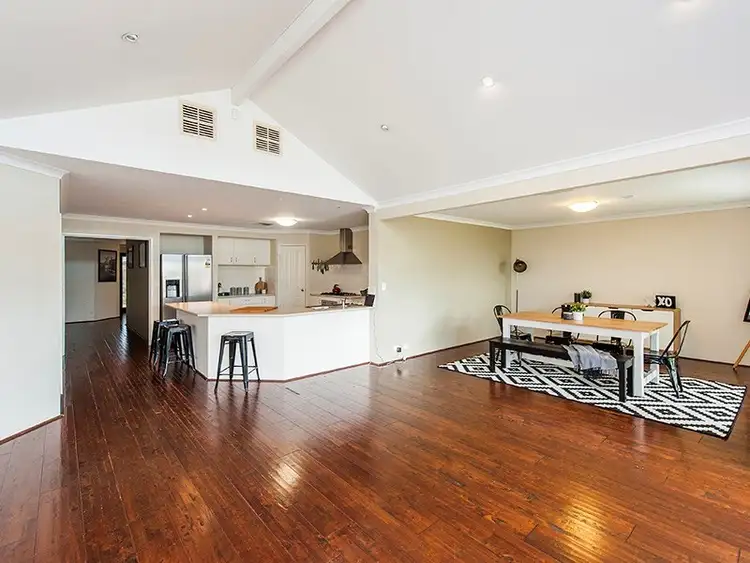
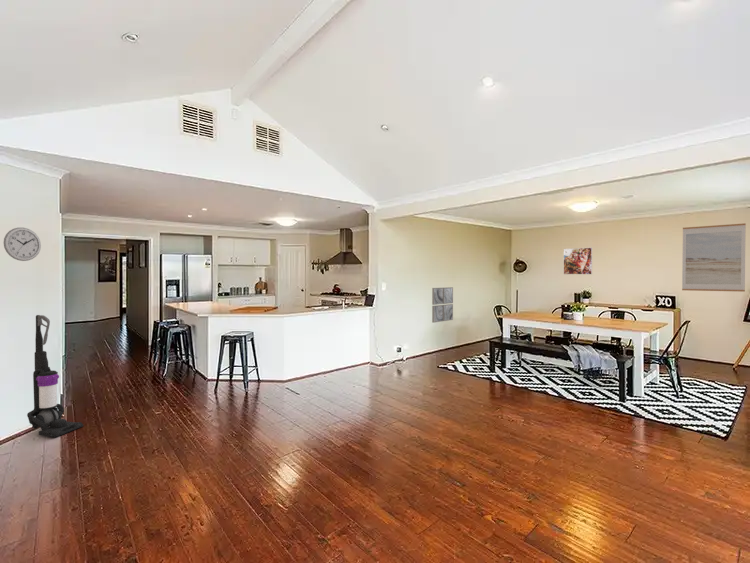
+ vacuum cleaner [26,314,84,438]
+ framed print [563,247,593,275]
+ wall art [681,222,747,293]
+ wall clock [3,227,42,262]
+ wall art [431,286,454,323]
